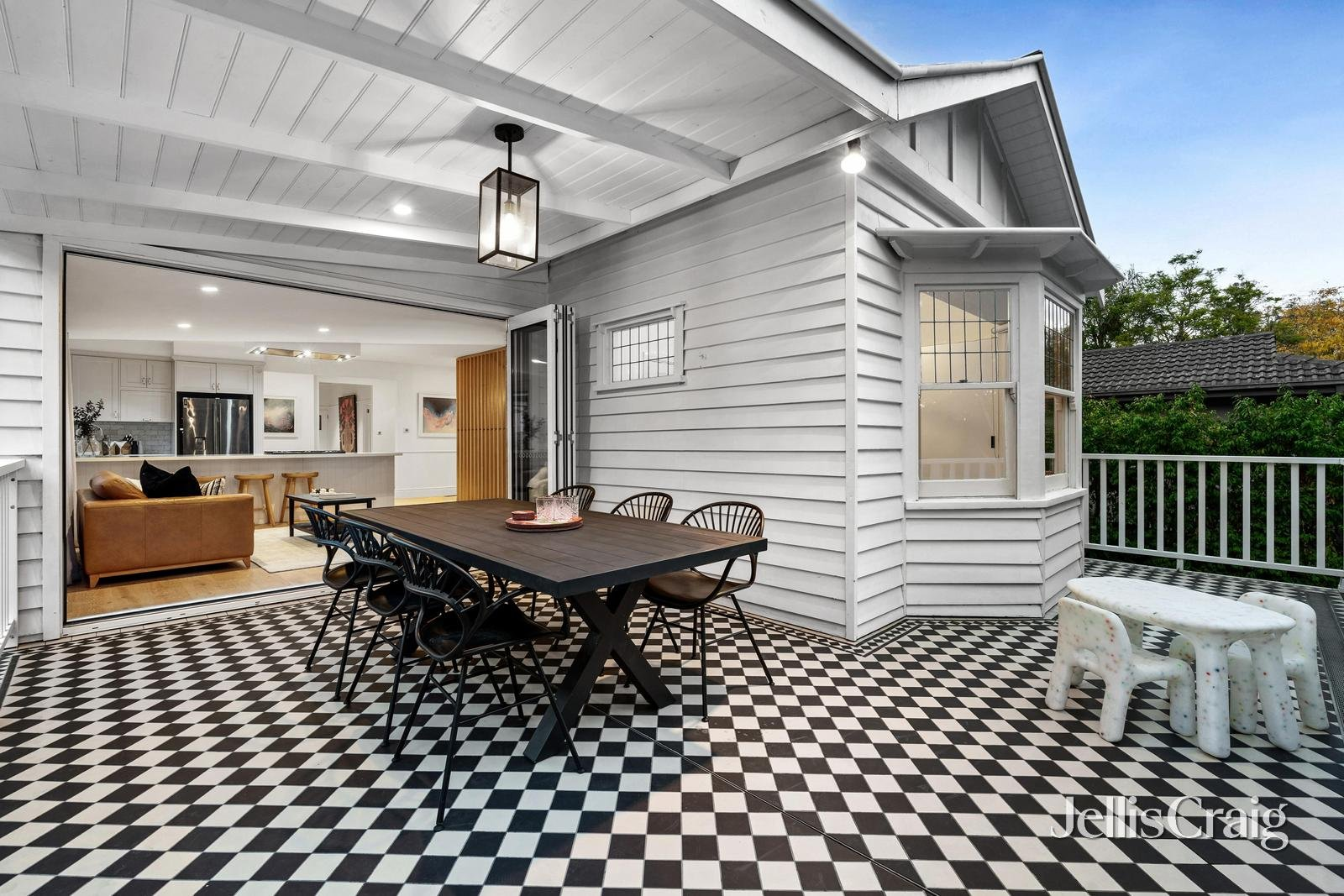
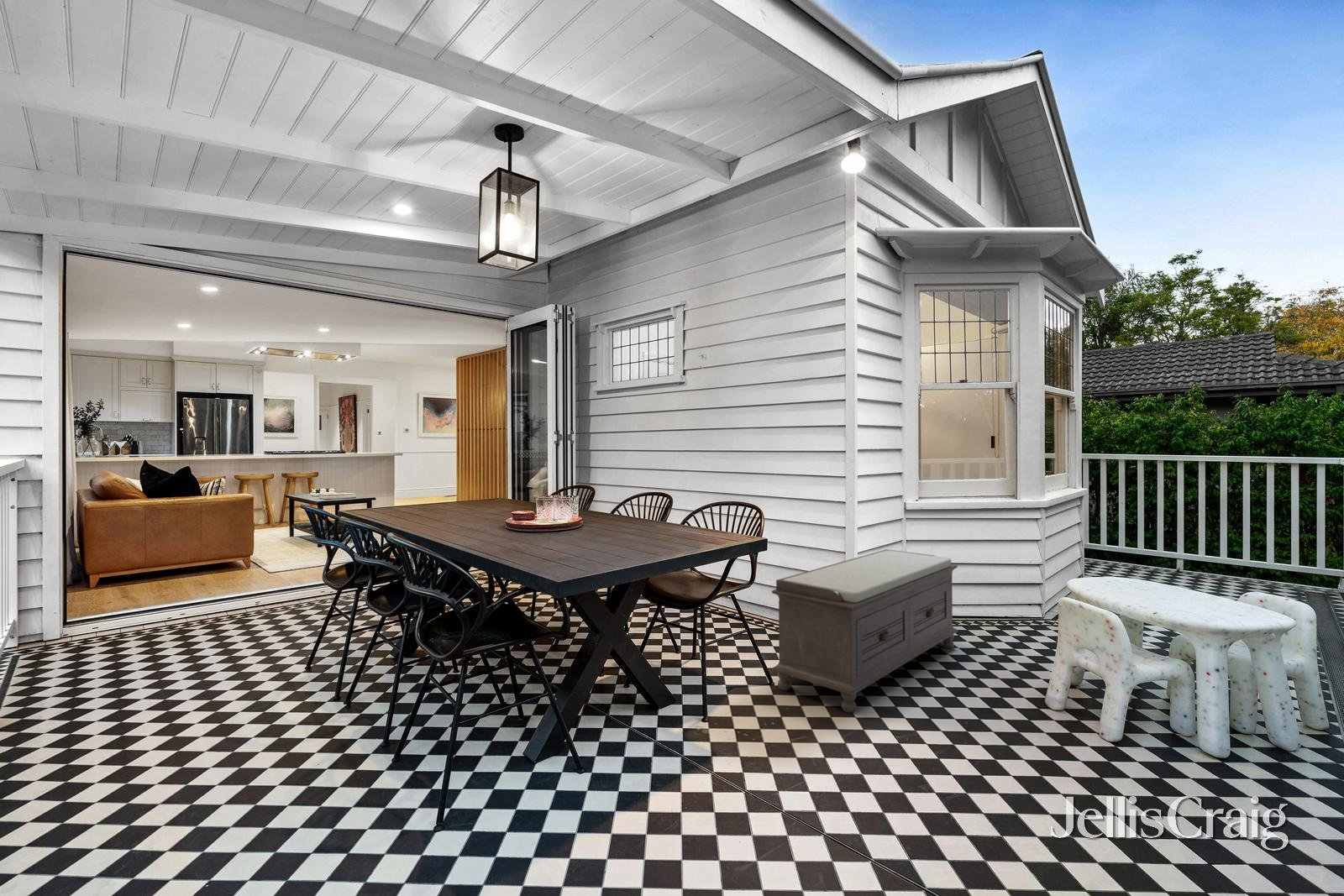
+ bench [771,548,958,714]
